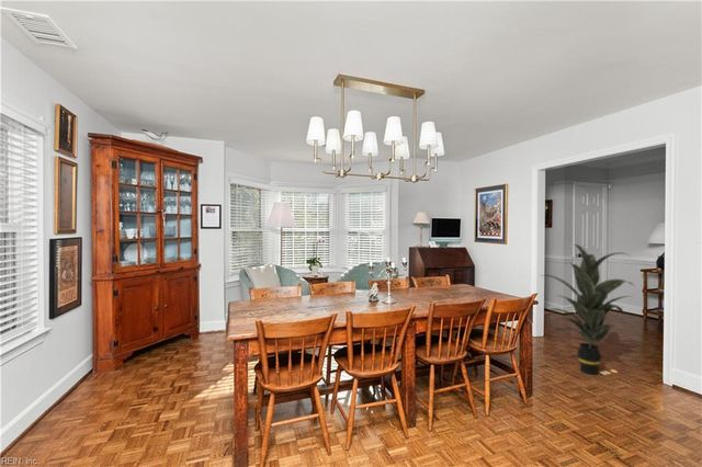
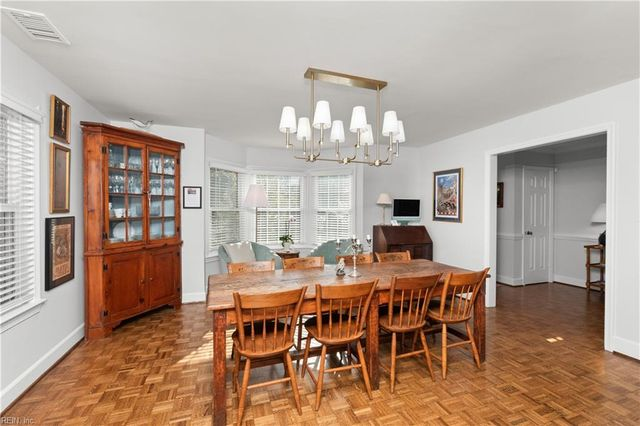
- indoor plant [539,243,636,375]
